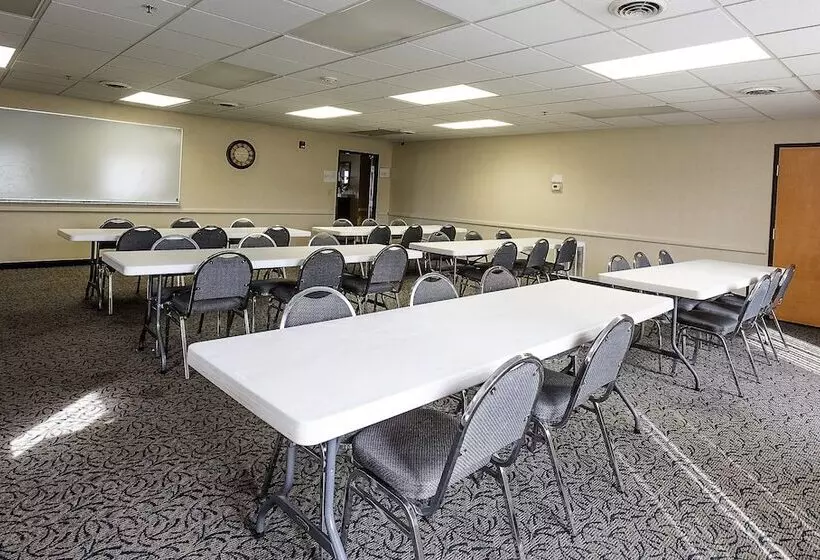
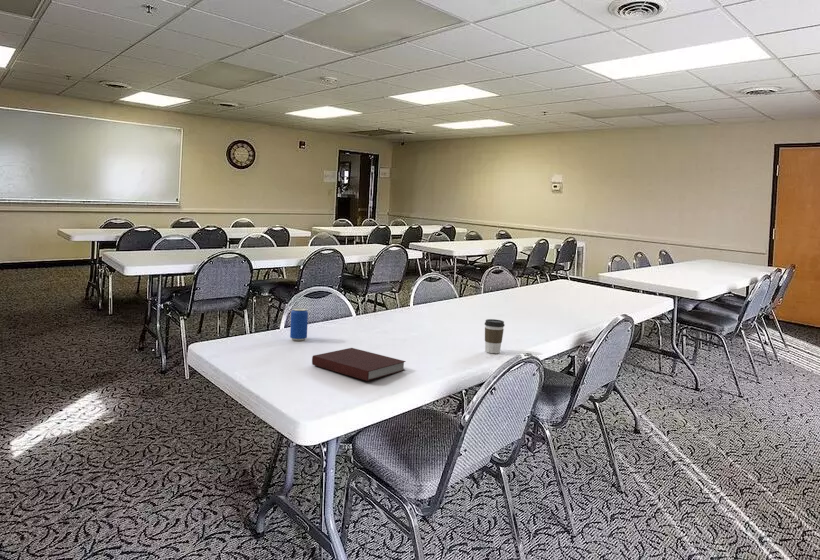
+ beverage can [289,307,309,341]
+ coffee cup [484,318,506,354]
+ notebook [311,347,406,382]
